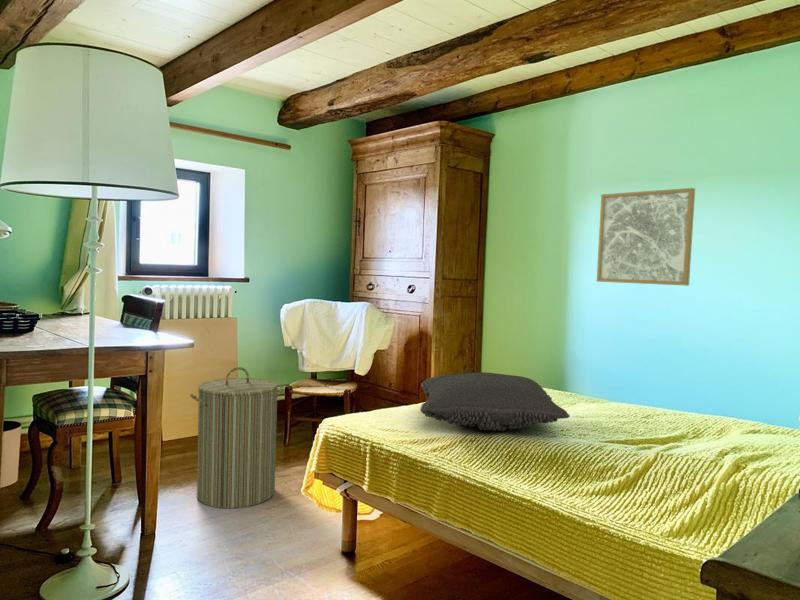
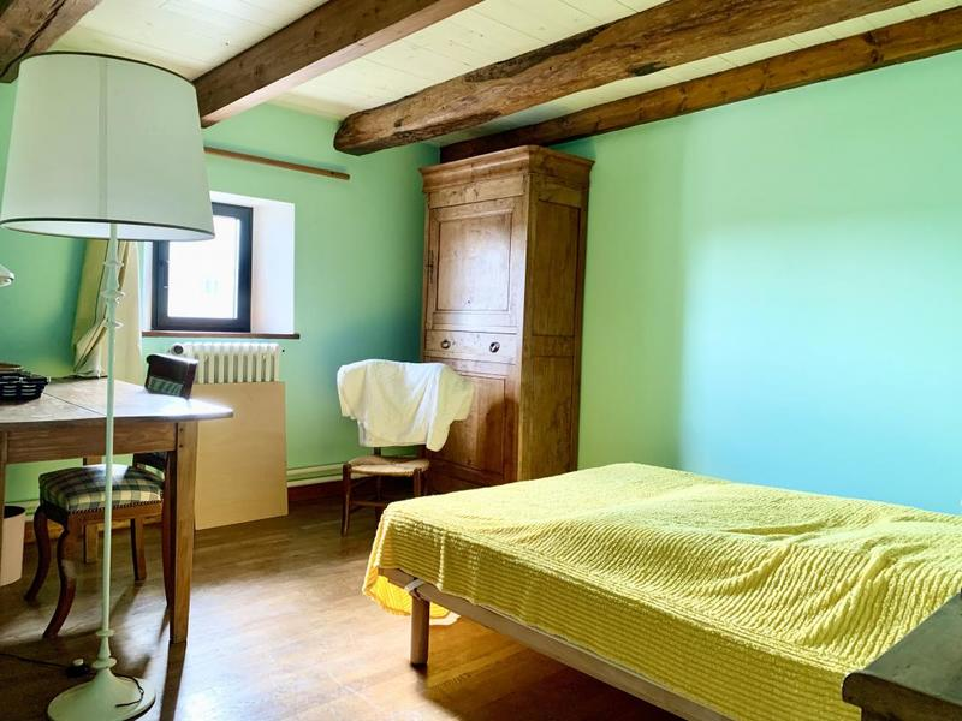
- wall art [596,187,696,287]
- pillow [419,371,571,432]
- laundry hamper [189,366,284,510]
